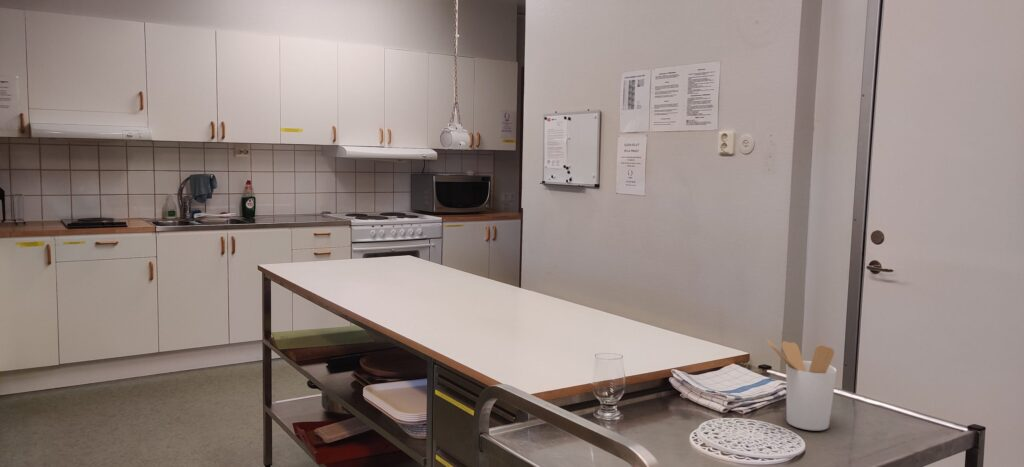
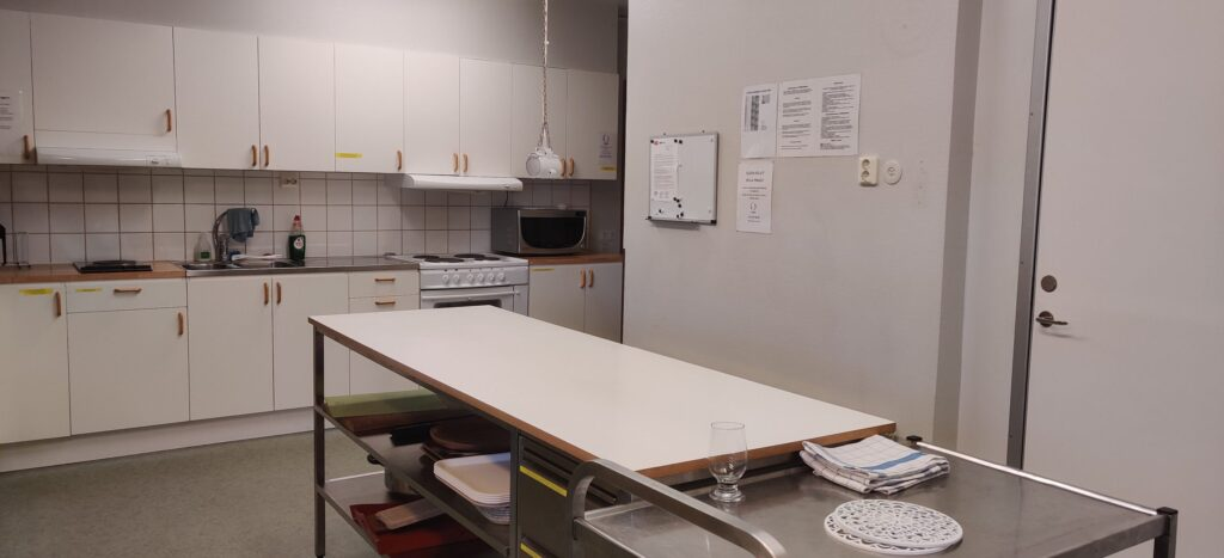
- utensil holder [766,338,838,431]
